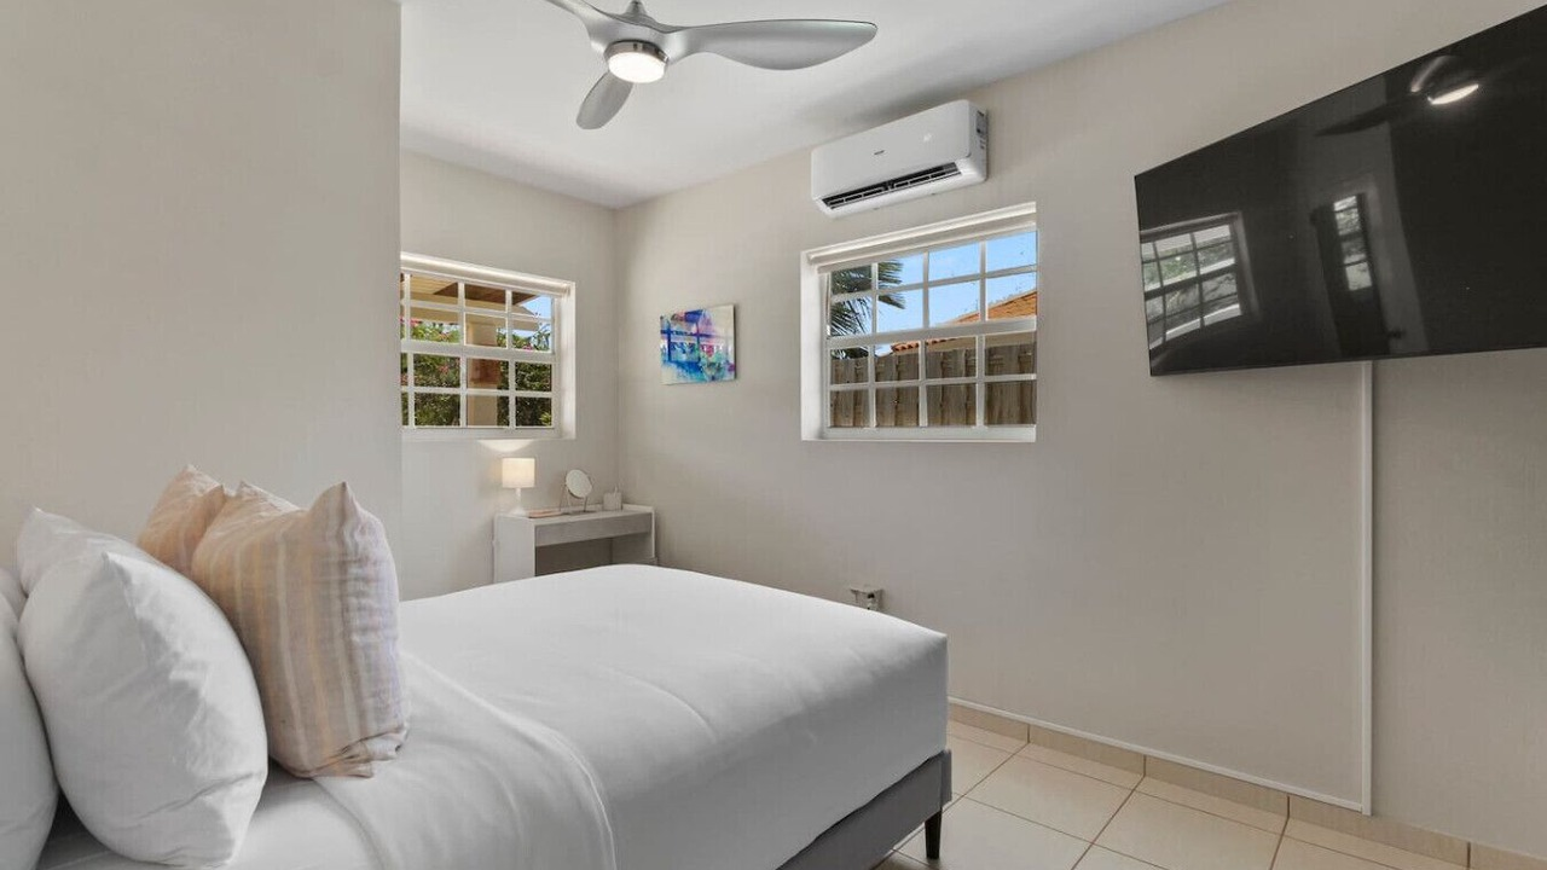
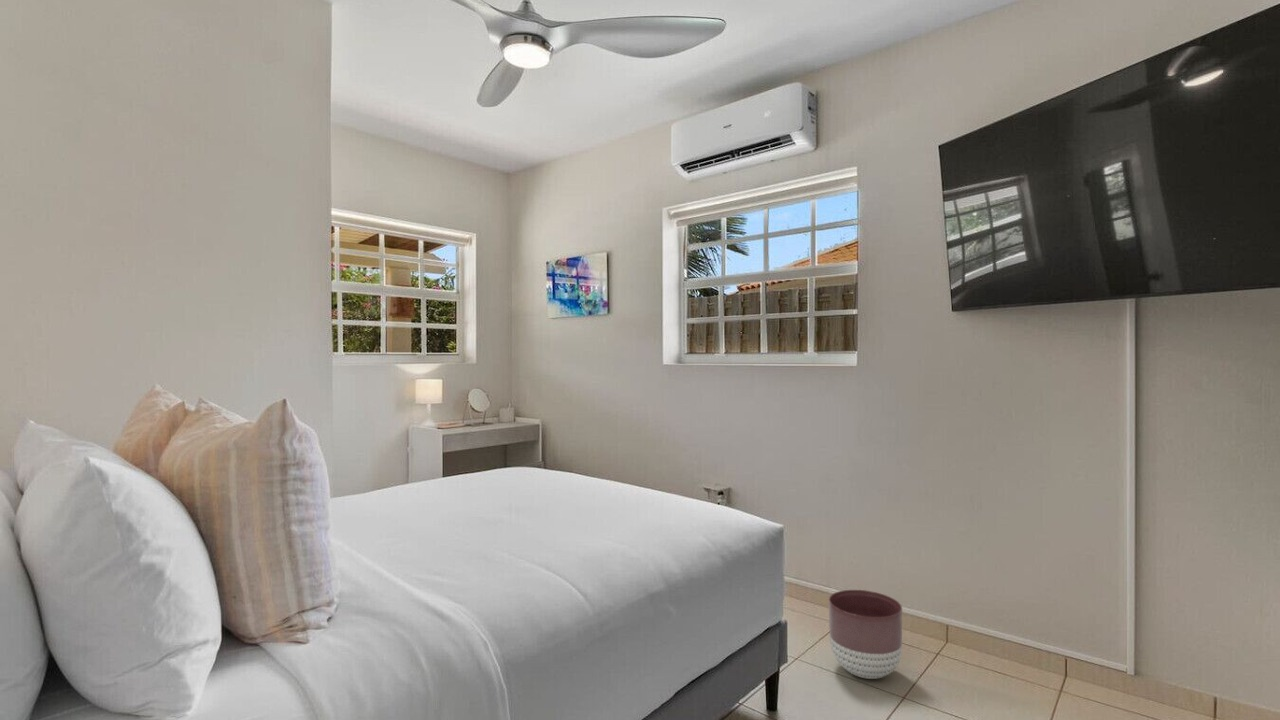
+ planter [828,589,903,680]
